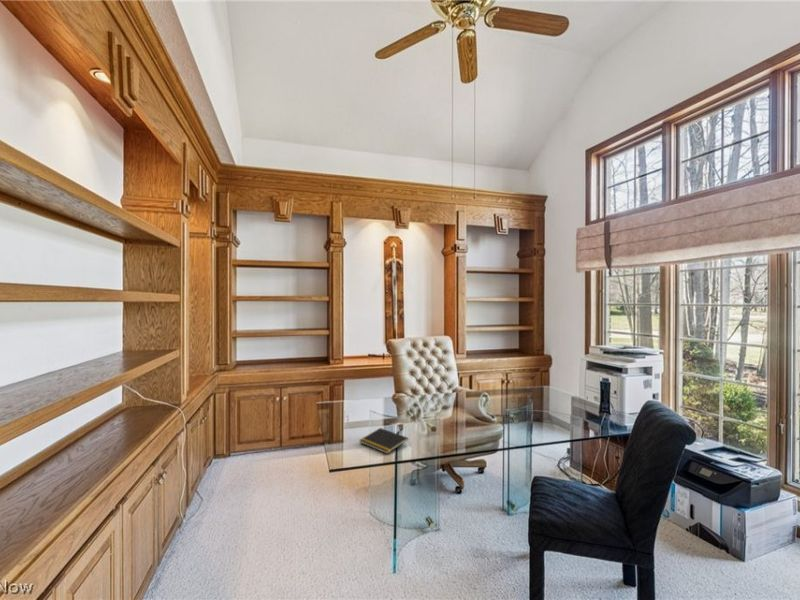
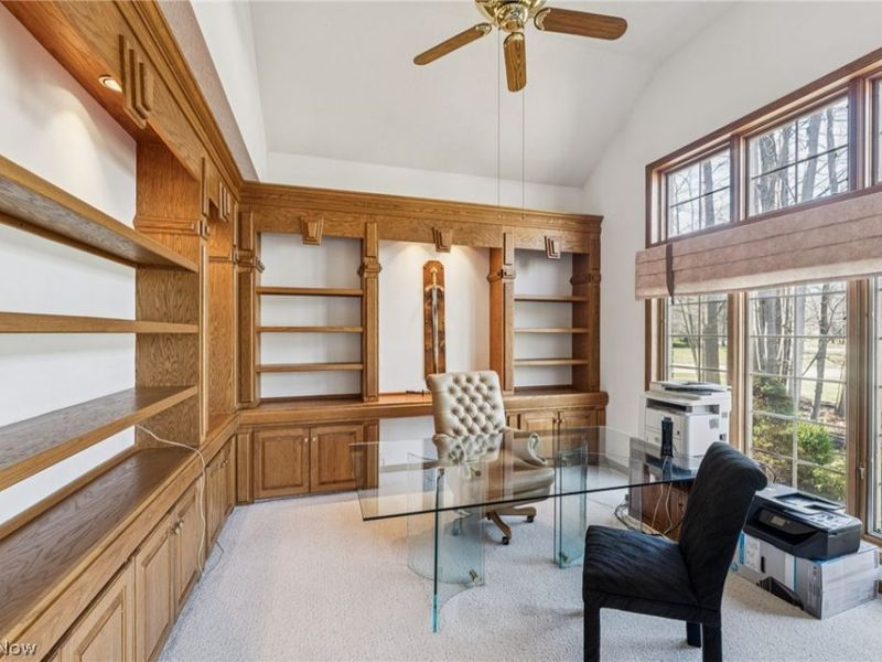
- notepad [358,427,409,455]
